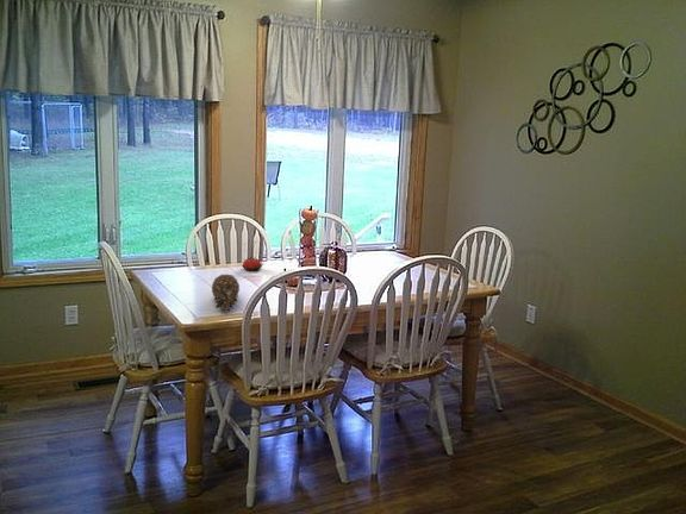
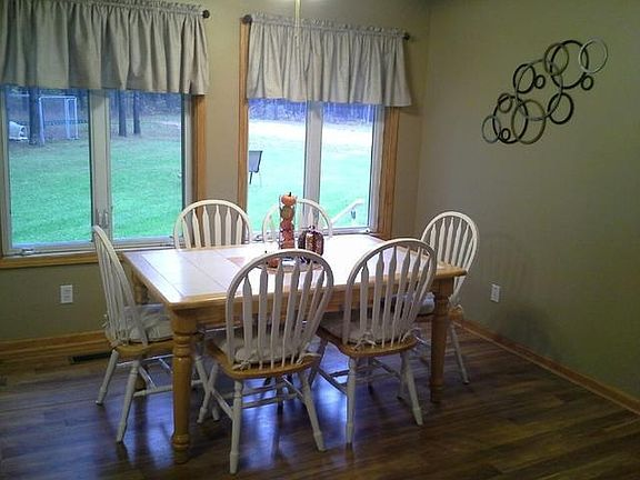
- fruit [211,272,241,313]
- flower [241,239,264,271]
